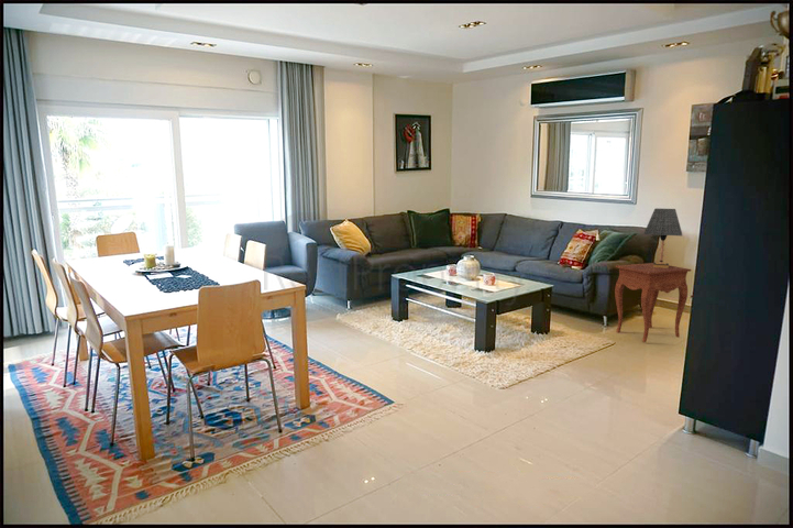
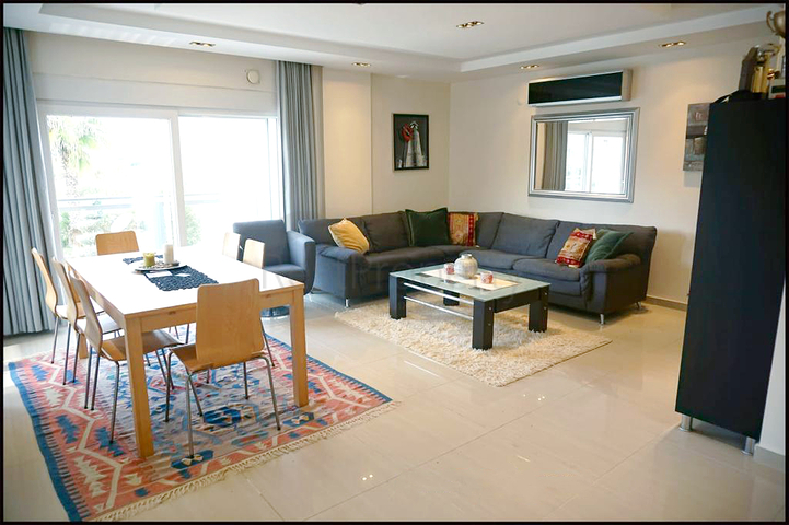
- side table [614,262,692,343]
- table lamp [642,208,683,268]
